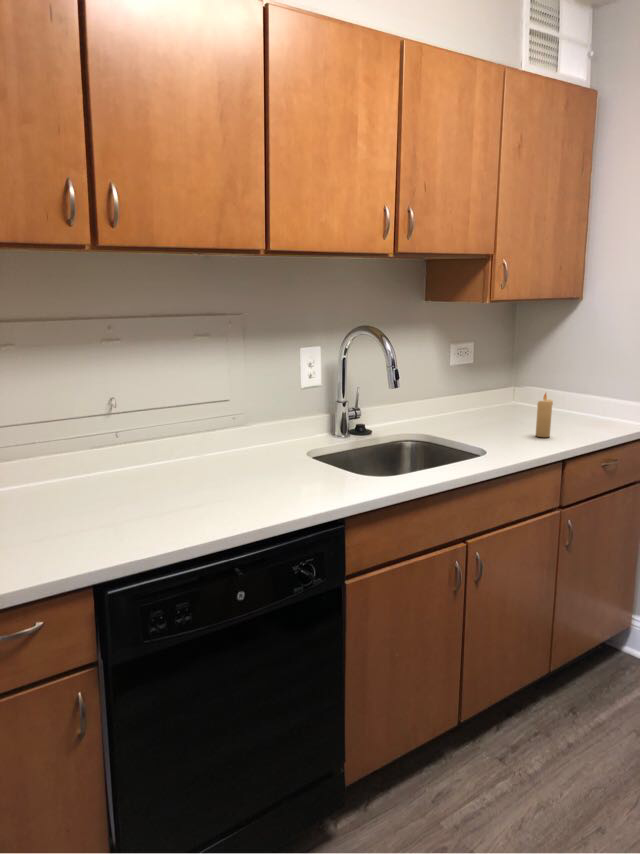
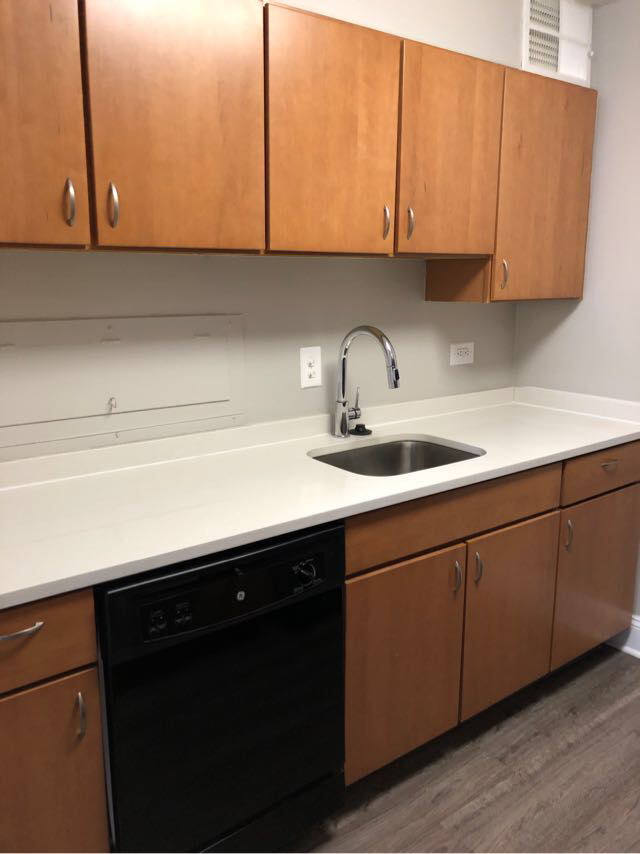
- candle [535,392,554,438]
